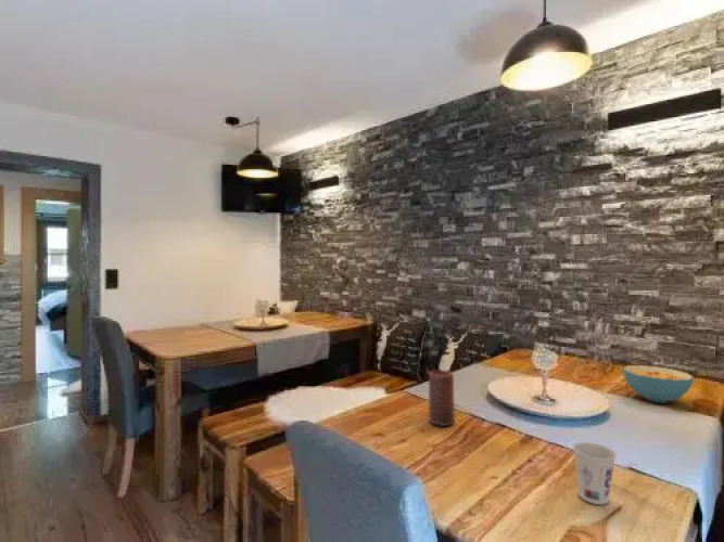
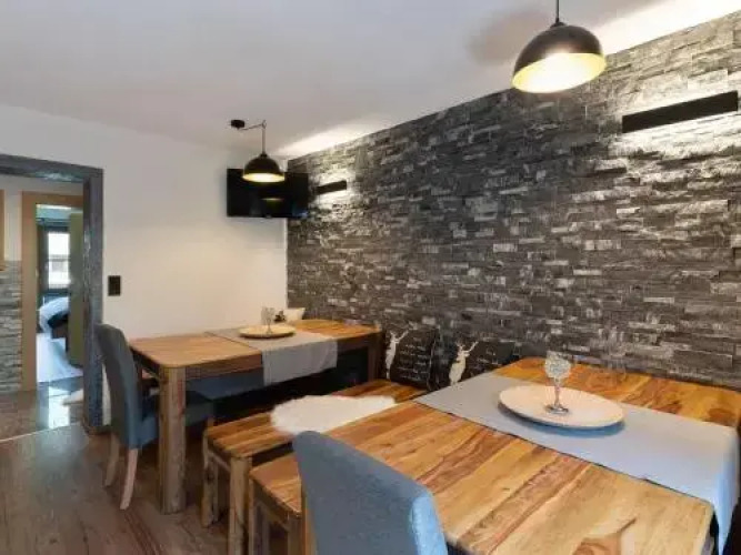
- cup [572,441,618,505]
- candle [428,369,455,427]
- cereal bowl [622,364,695,404]
